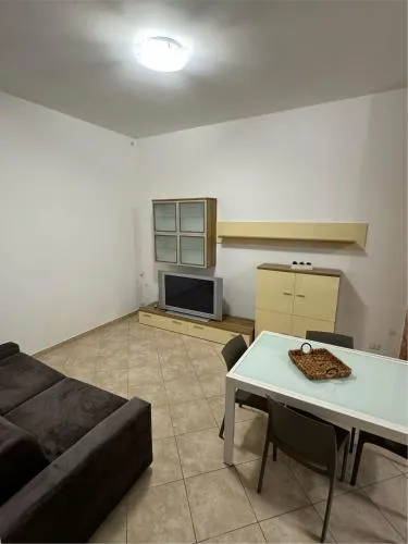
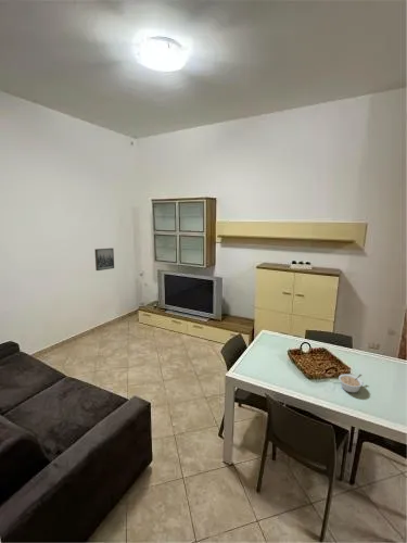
+ legume [338,374,365,393]
+ wall art [93,248,115,272]
